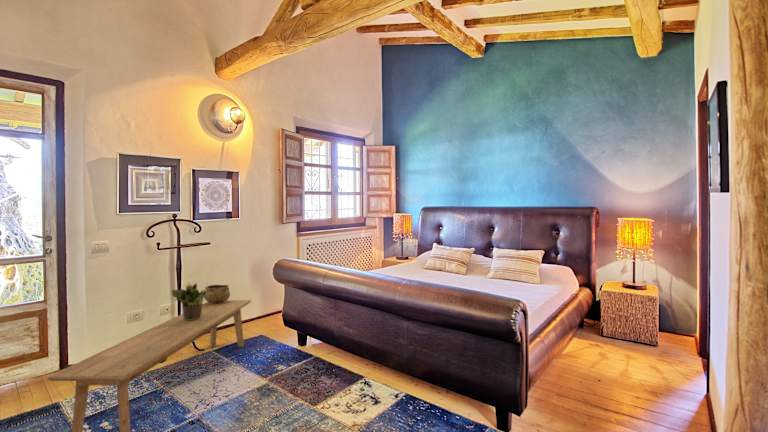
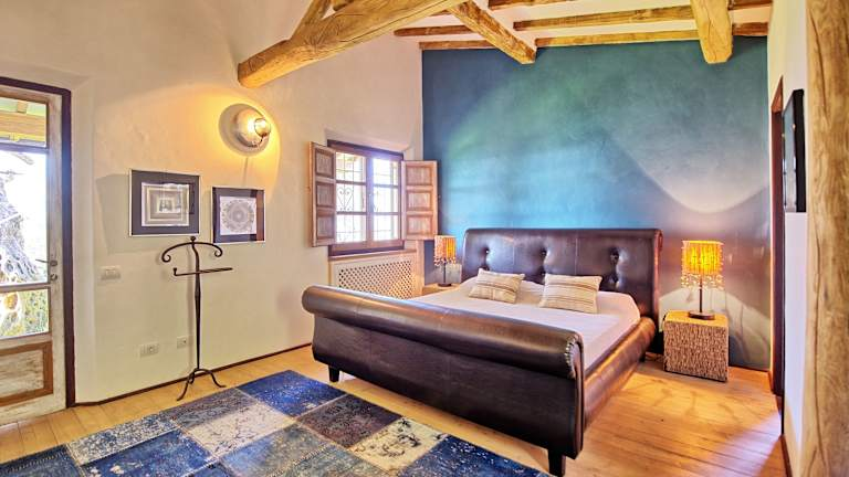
- decorative bowl [204,284,231,304]
- bench [46,299,252,432]
- potted plant [170,282,209,320]
